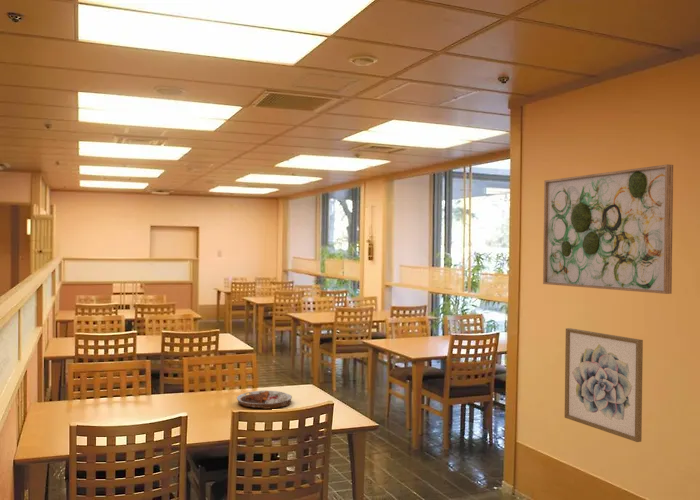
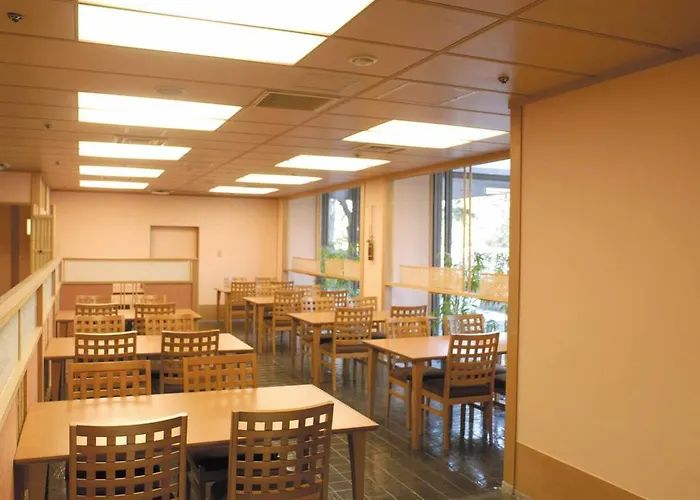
- wall art [564,327,644,443]
- wall art [542,164,674,295]
- plate [236,390,293,410]
